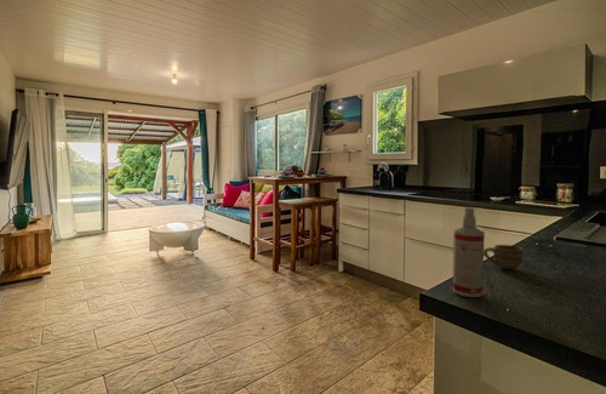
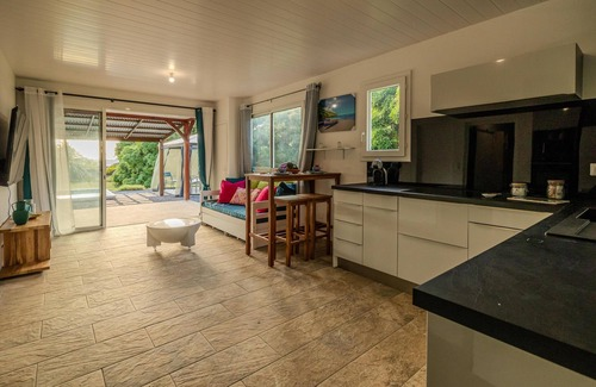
- spray bottle [451,206,486,298]
- cup [484,244,525,270]
